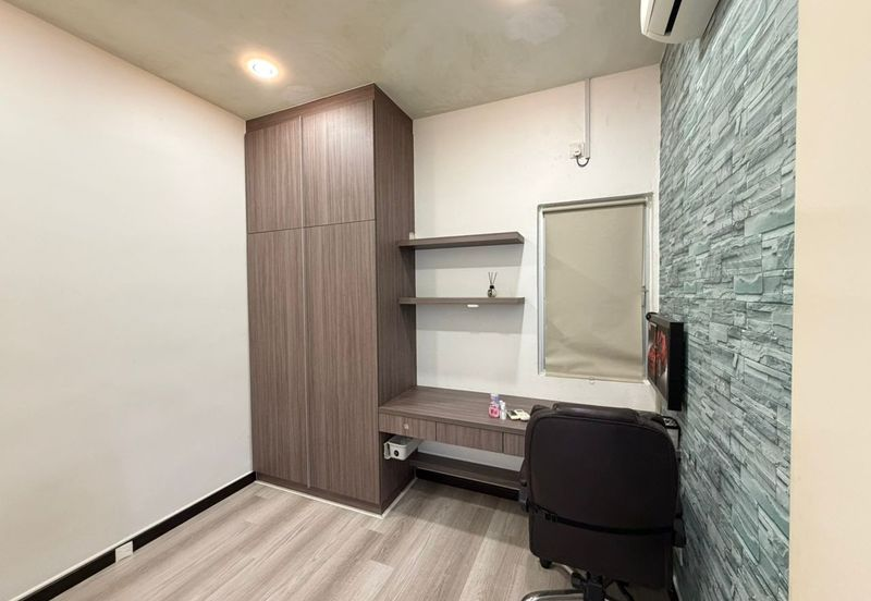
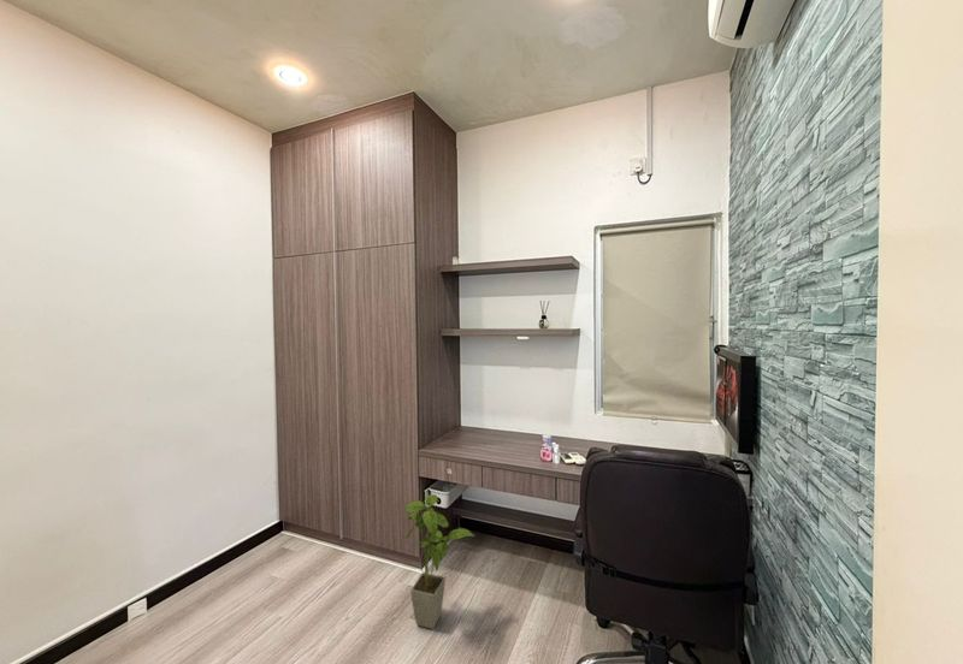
+ house plant [403,493,475,630]
